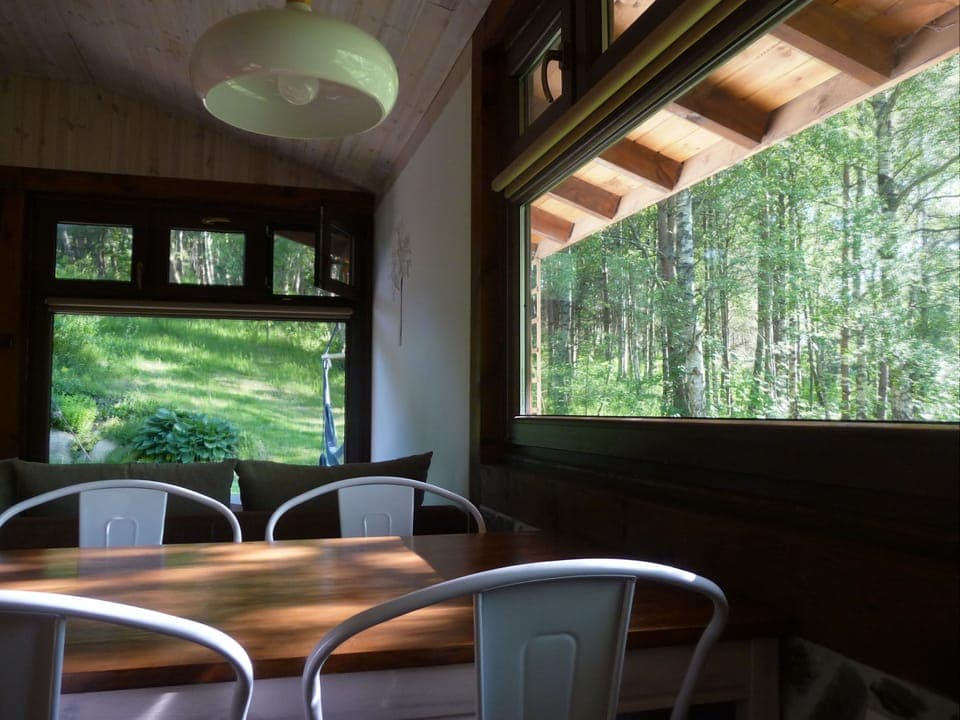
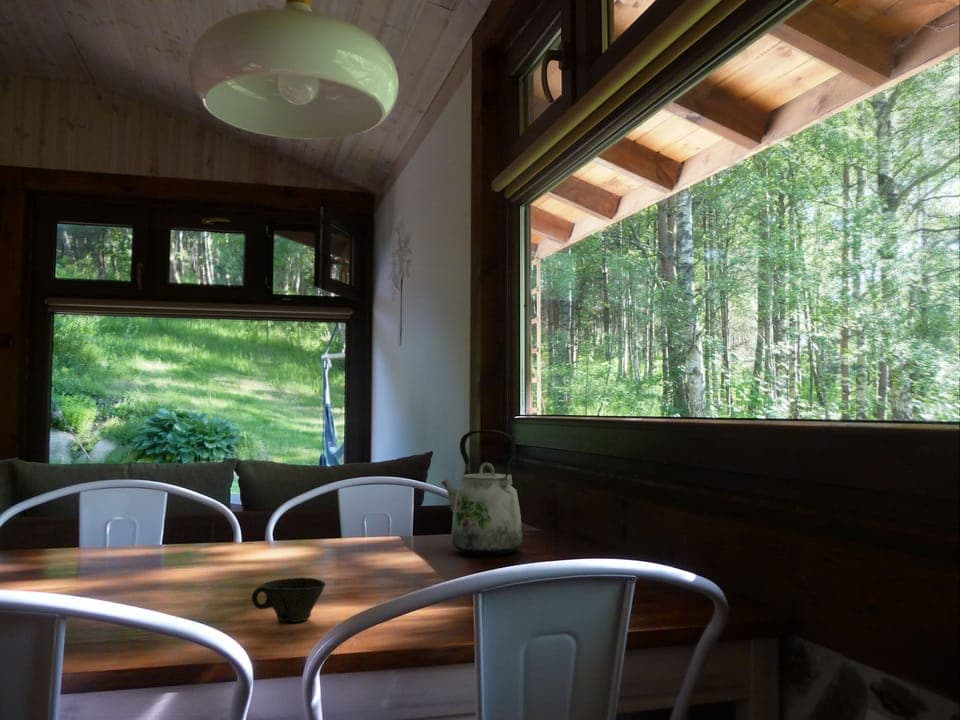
+ cup [251,576,326,623]
+ kettle [440,429,524,556]
